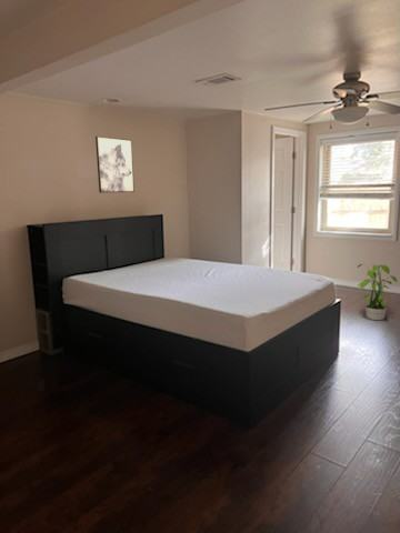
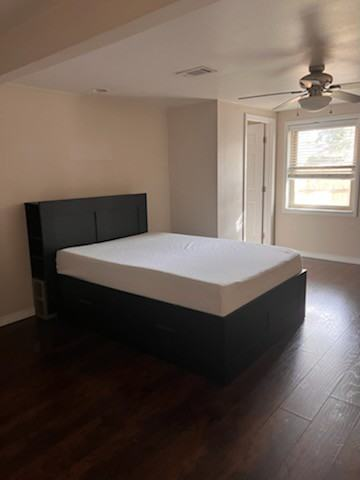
- wall art [94,135,136,194]
- potted plant [357,263,399,321]
